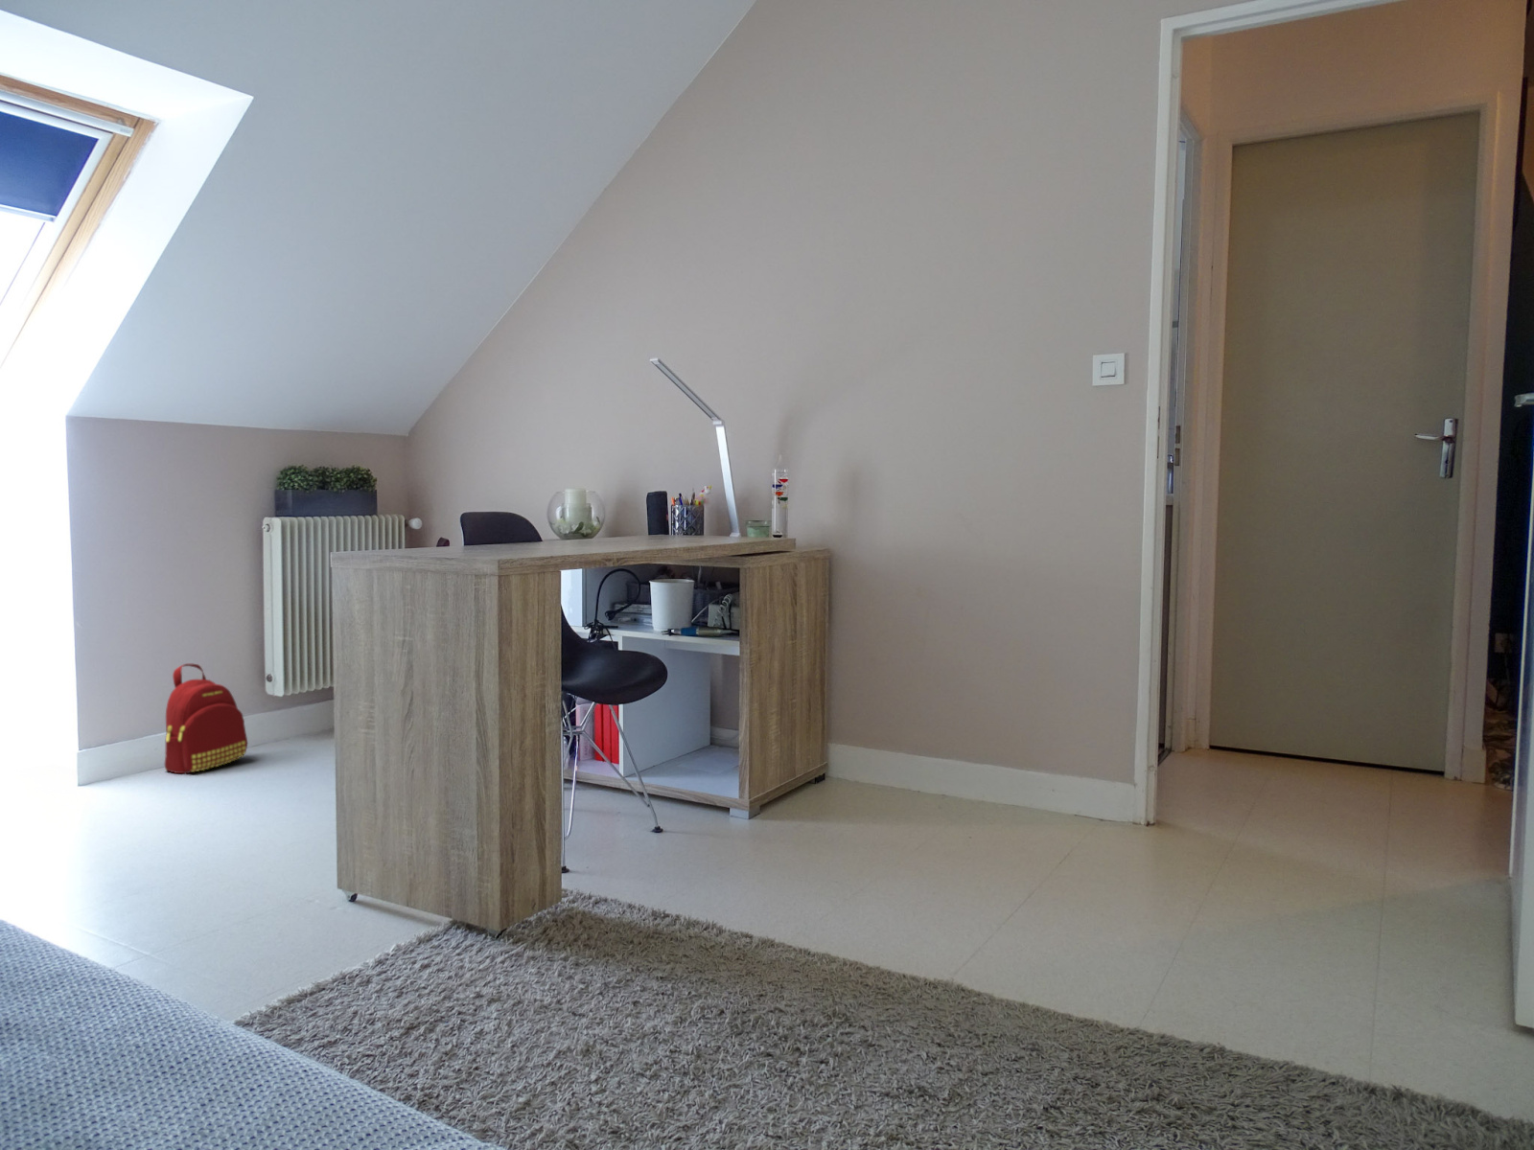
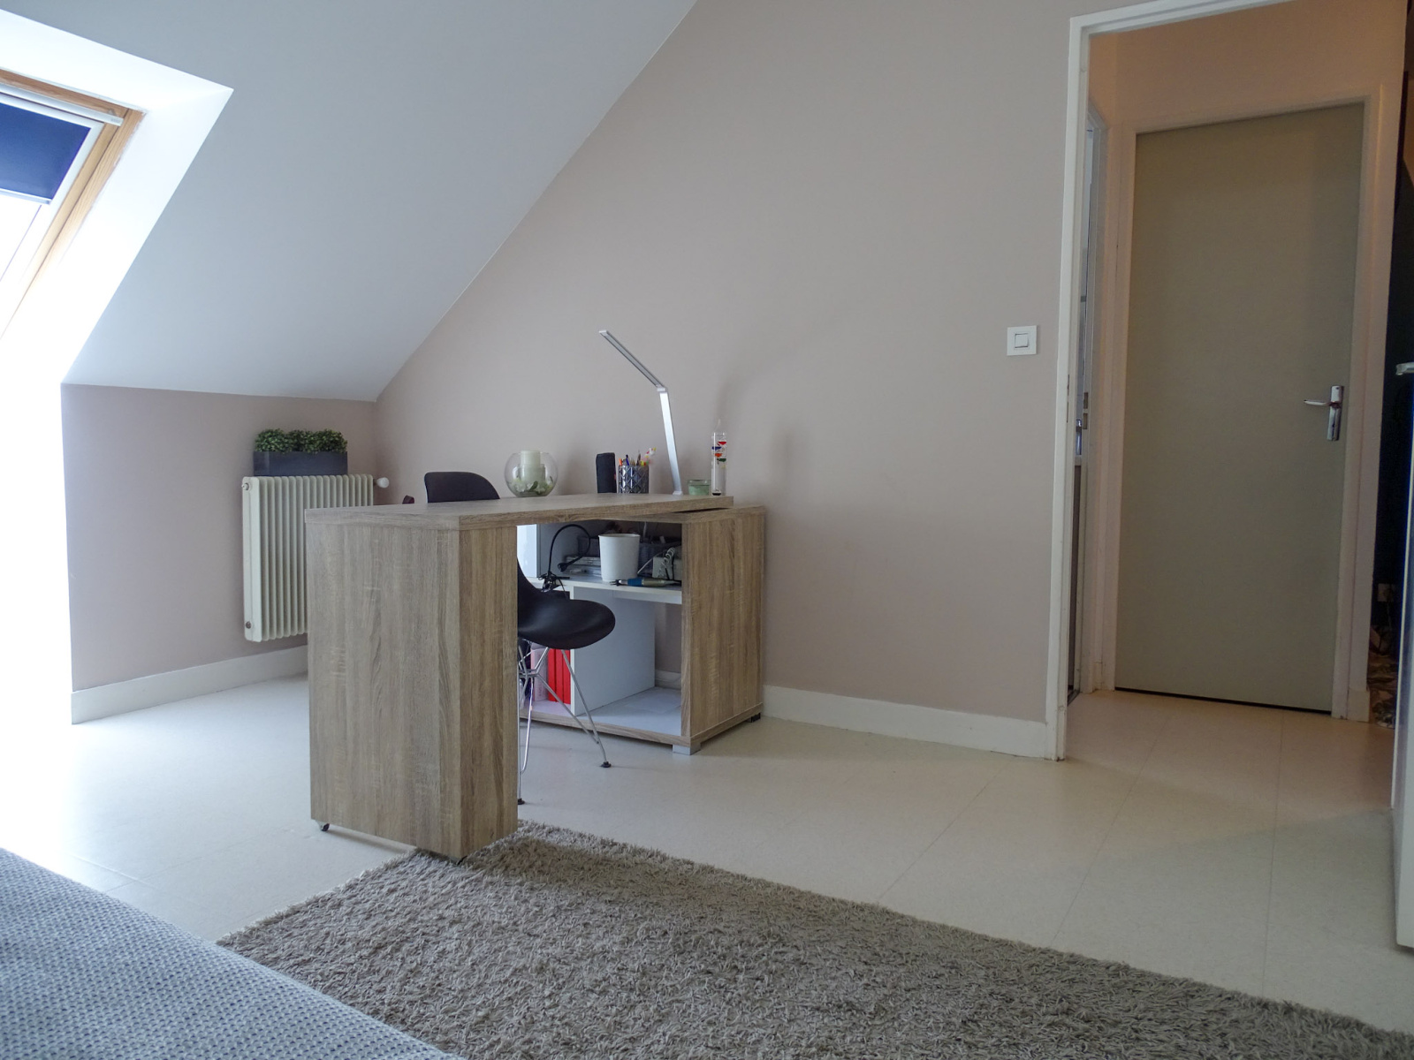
- backpack [164,663,249,774]
